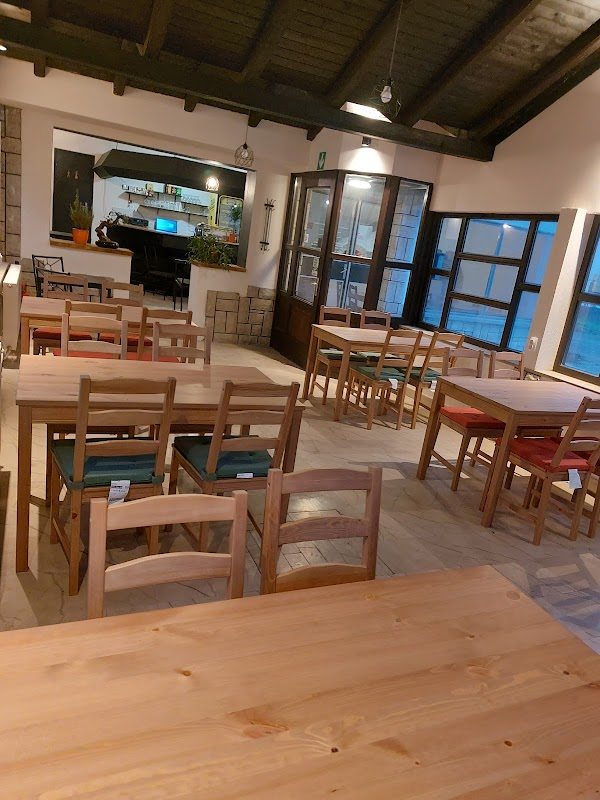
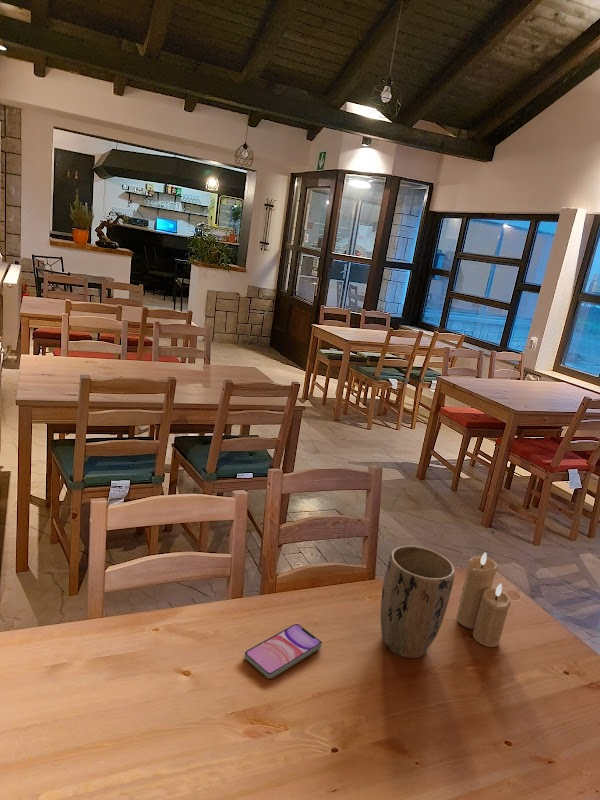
+ smartphone [243,623,323,679]
+ plant pot [380,545,456,659]
+ candle [455,552,512,648]
